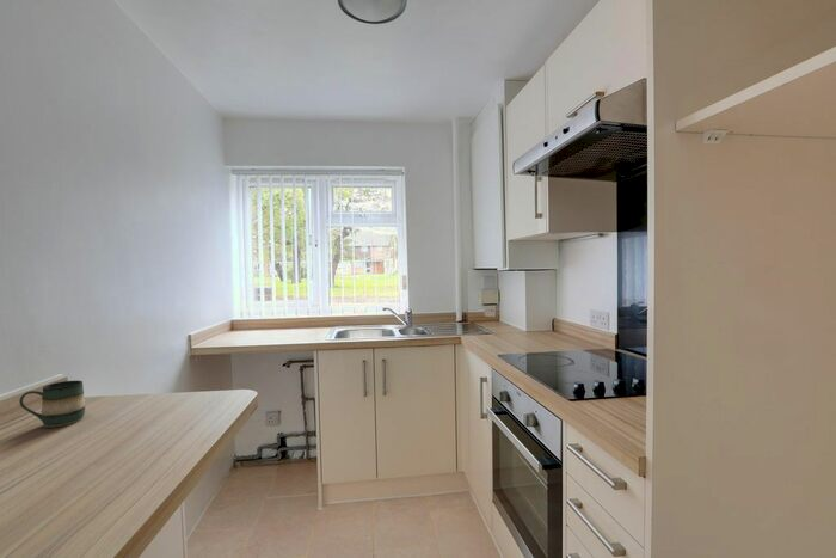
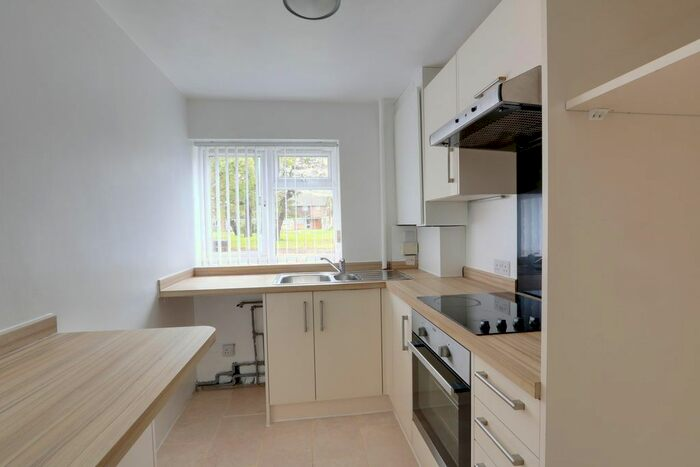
- mug [18,380,86,429]
